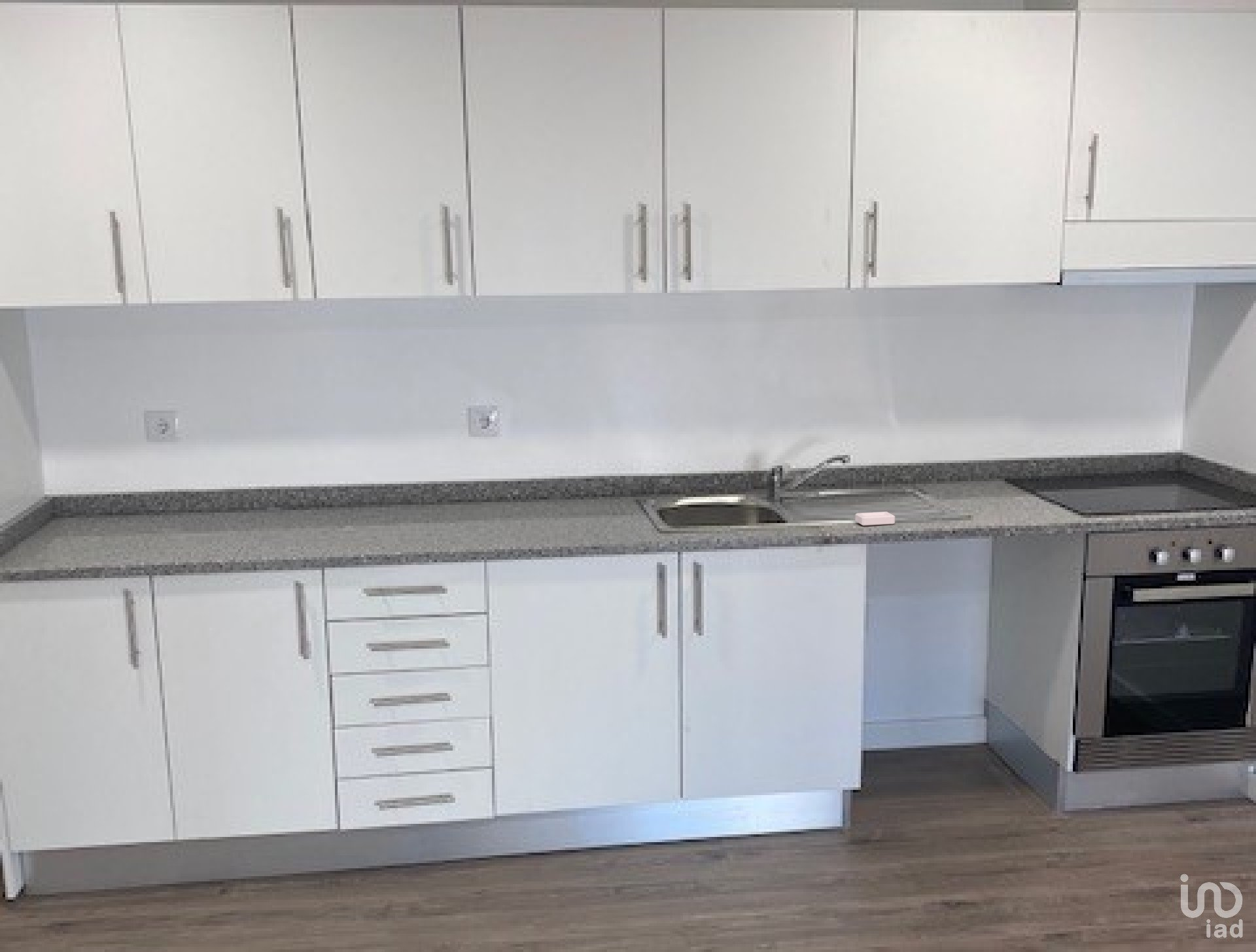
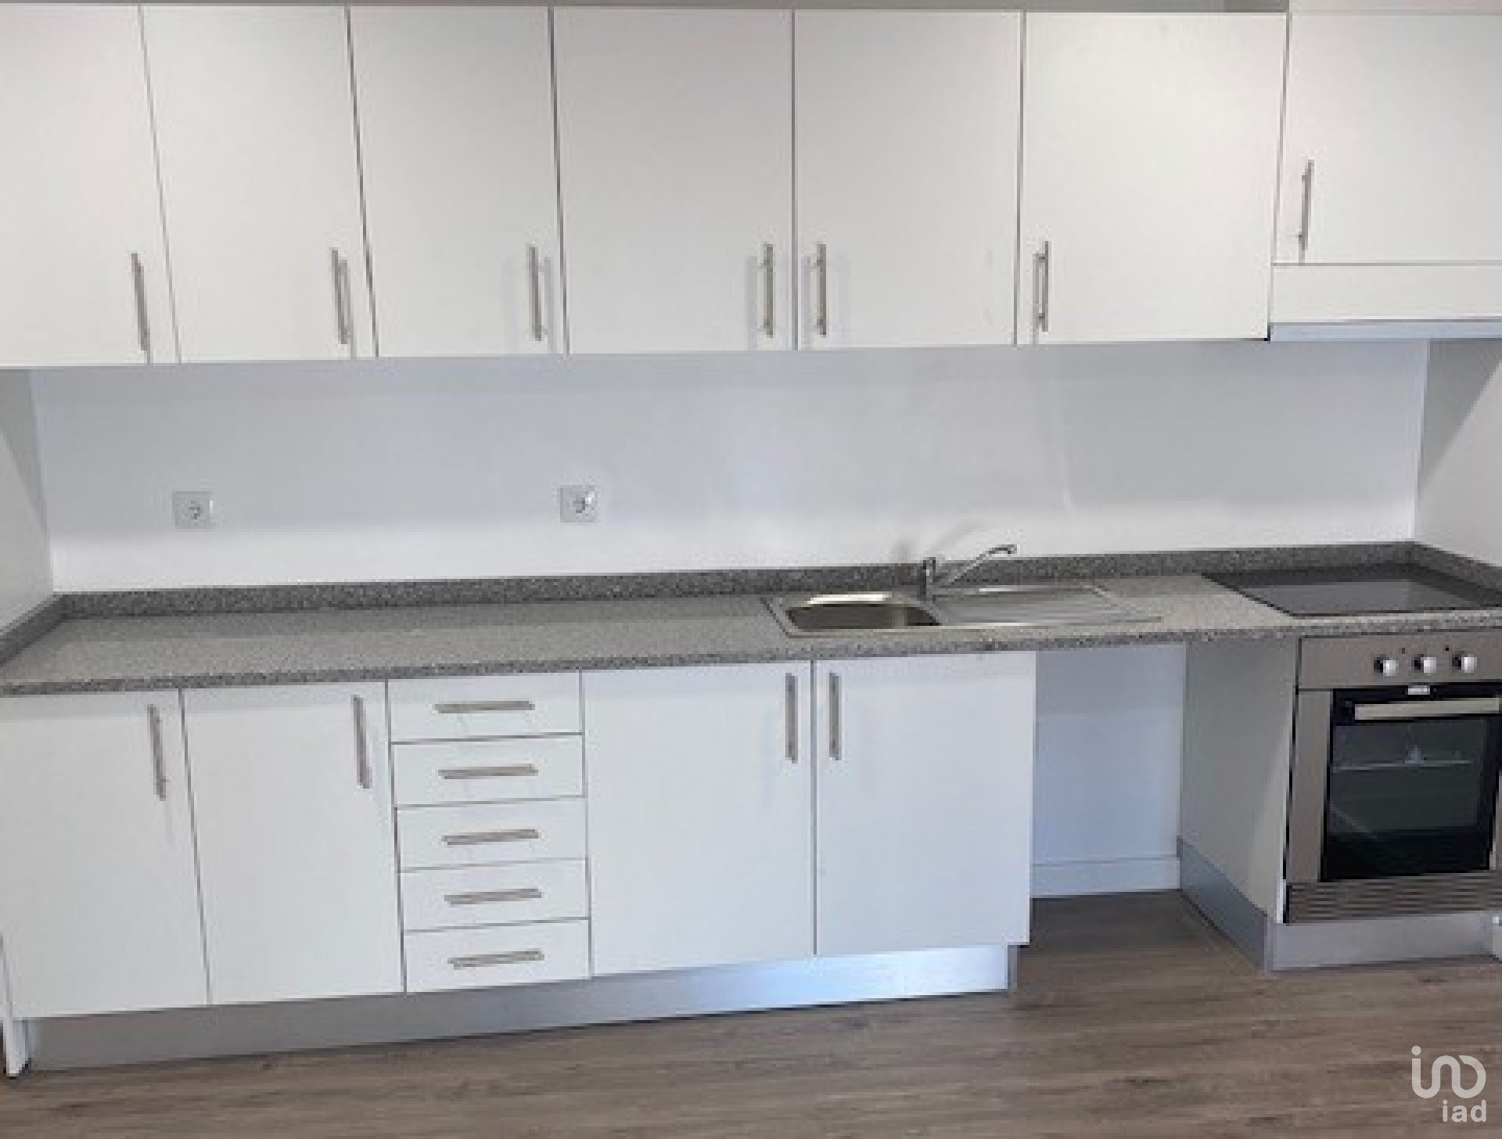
- soap bar [854,511,896,526]
